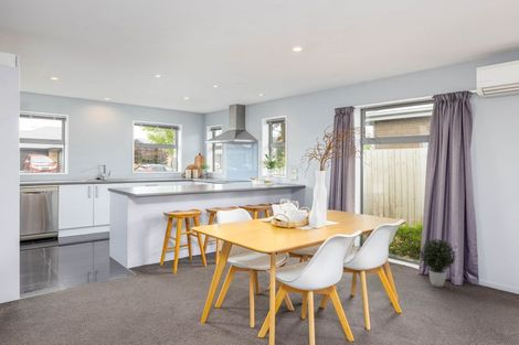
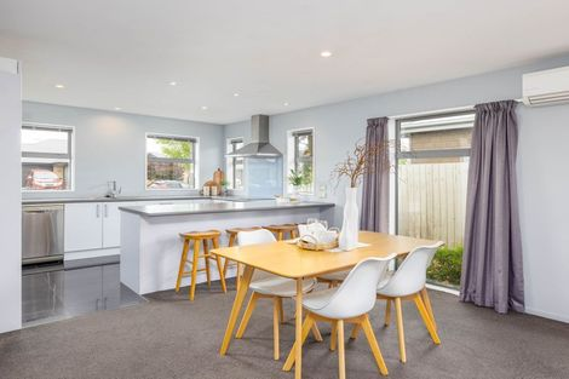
- potted plant [419,238,457,288]
